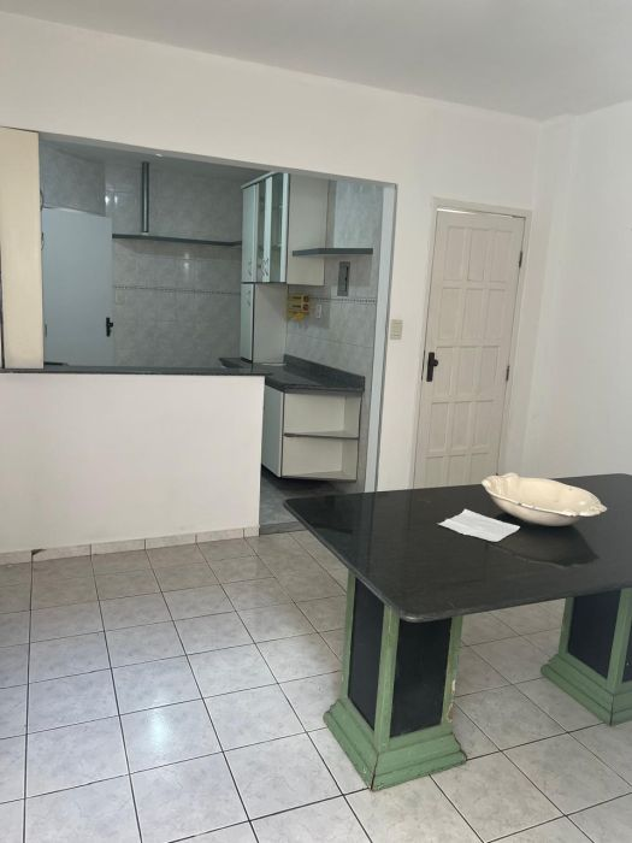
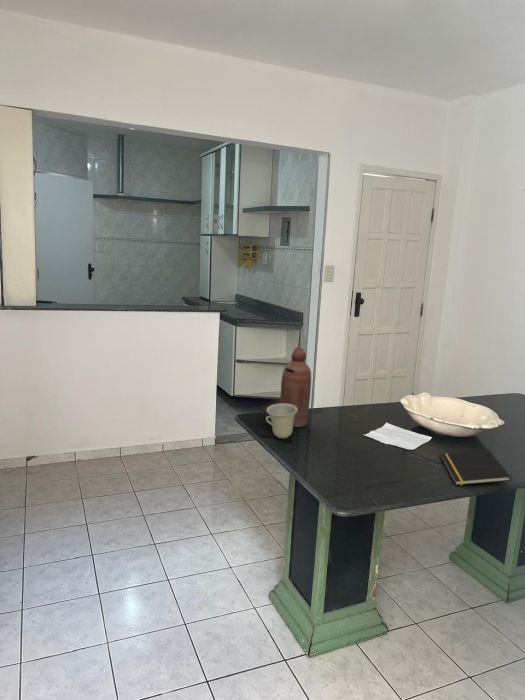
+ cup [265,403,298,439]
+ bottle [279,346,312,428]
+ notepad [440,449,512,486]
